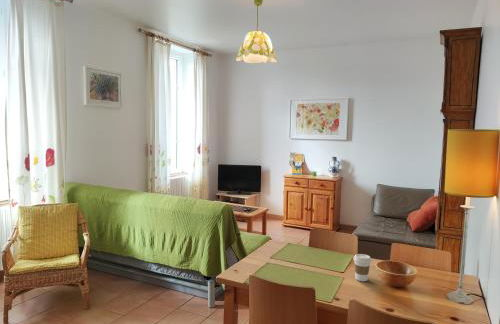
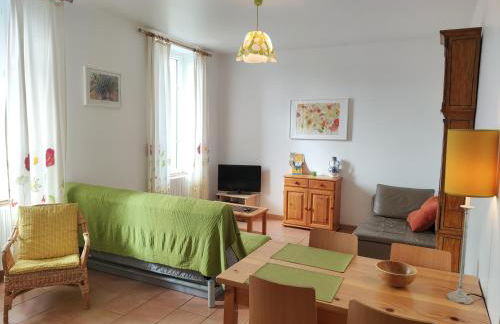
- coffee cup [352,253,373,282]
